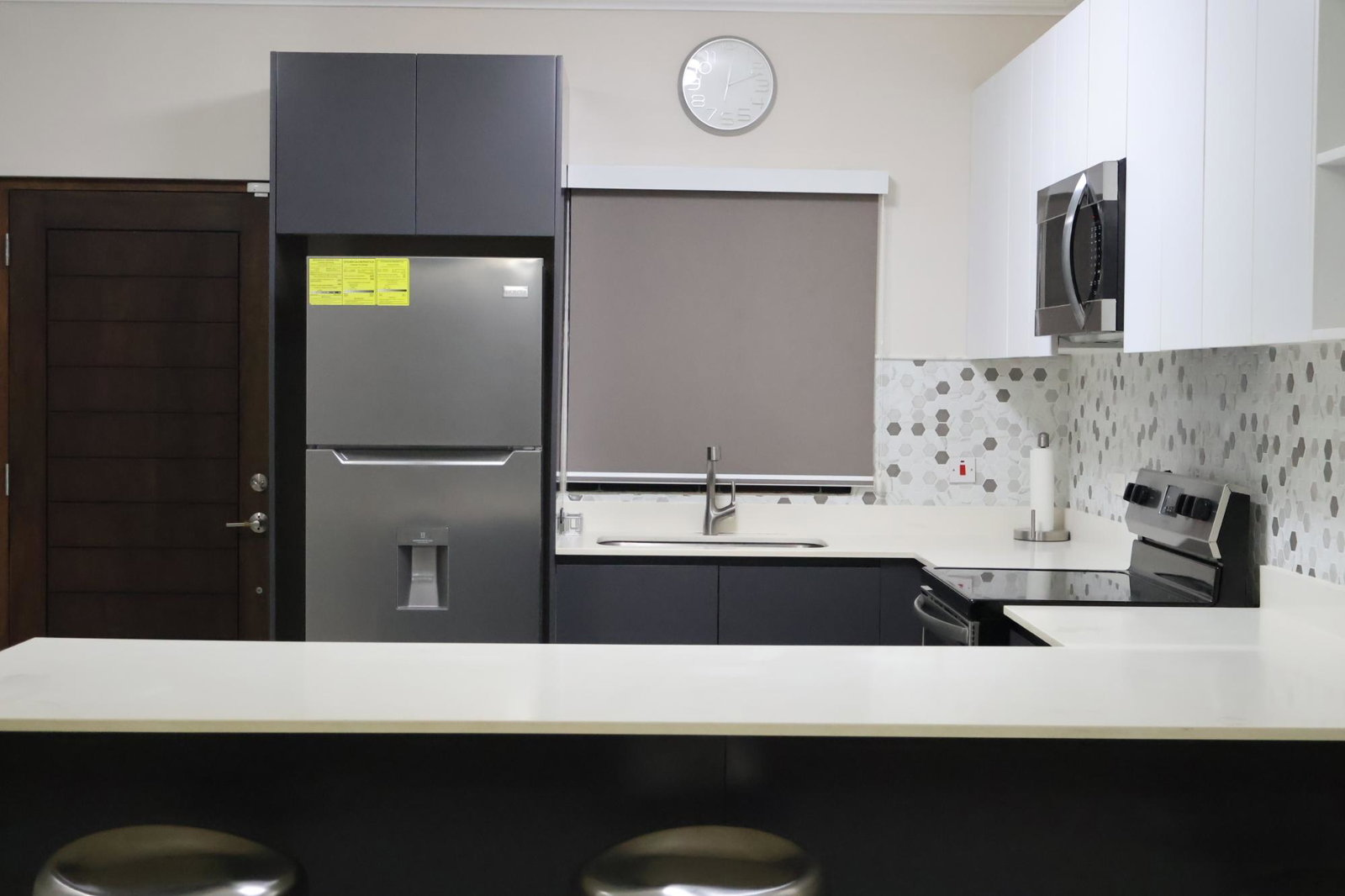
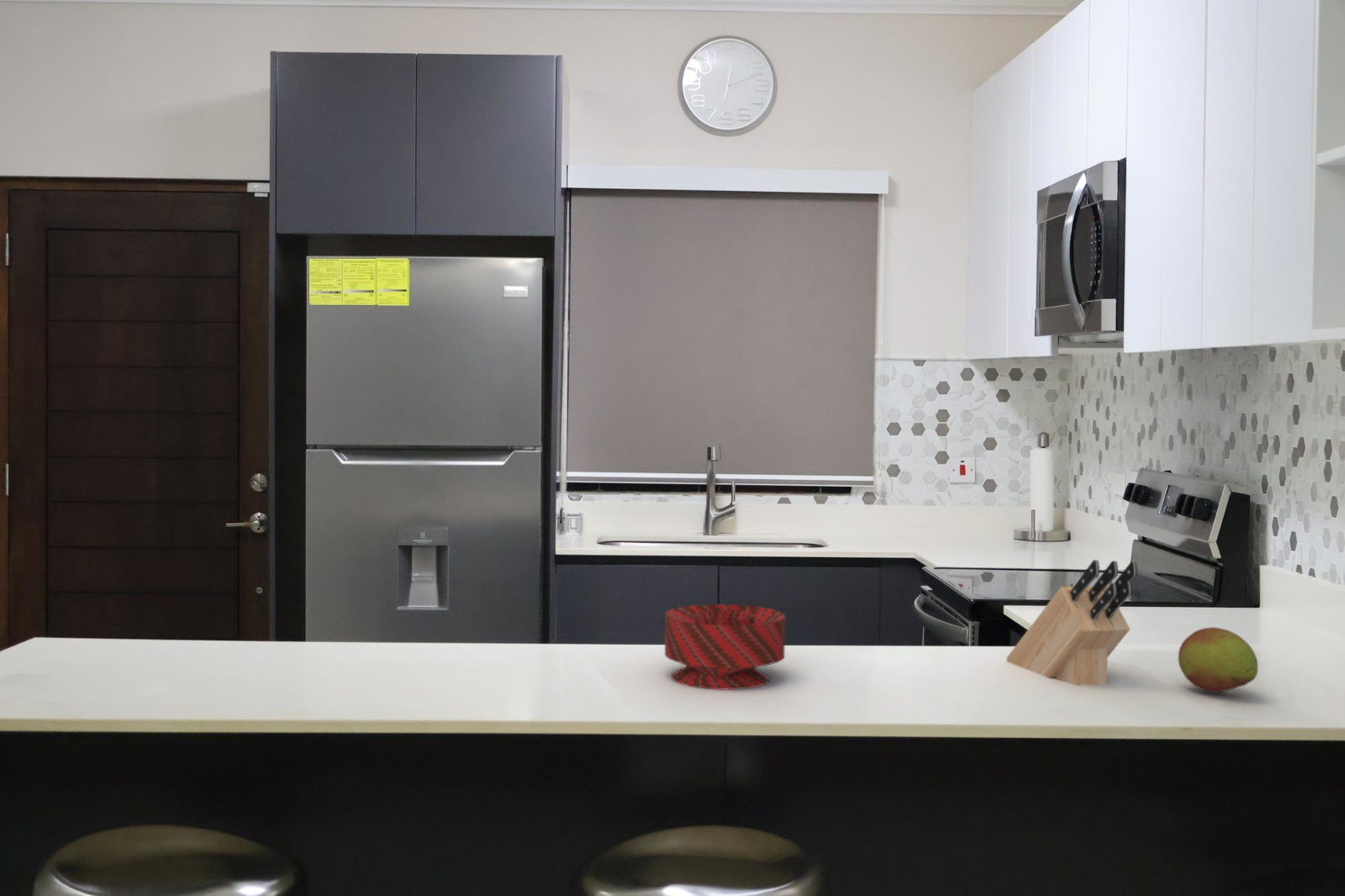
+ knife block [1005,559,1138,686]
+ fruit [1178,626,1258,693]
+ bowl [664,603,786,690]
